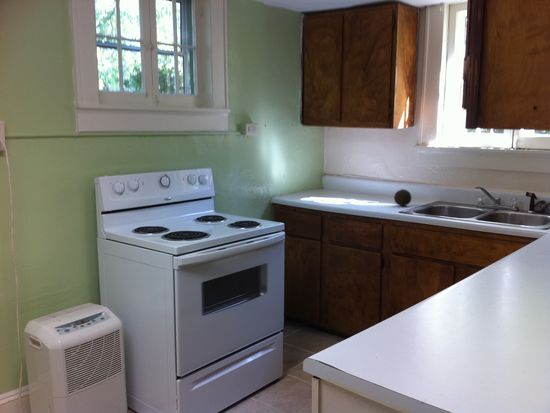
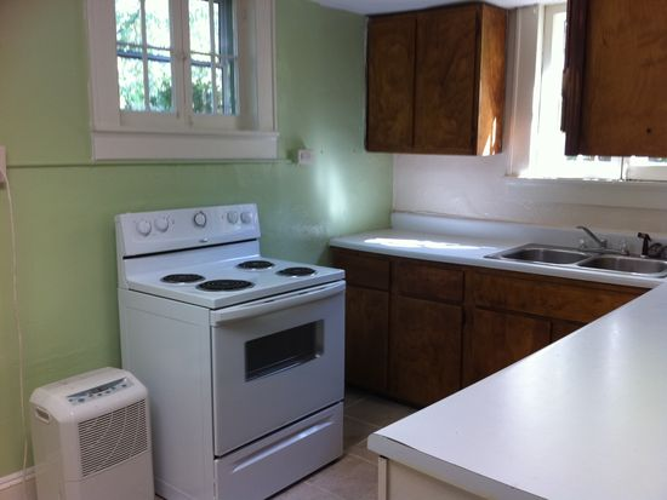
- decorative ball [393,188,412,207]
